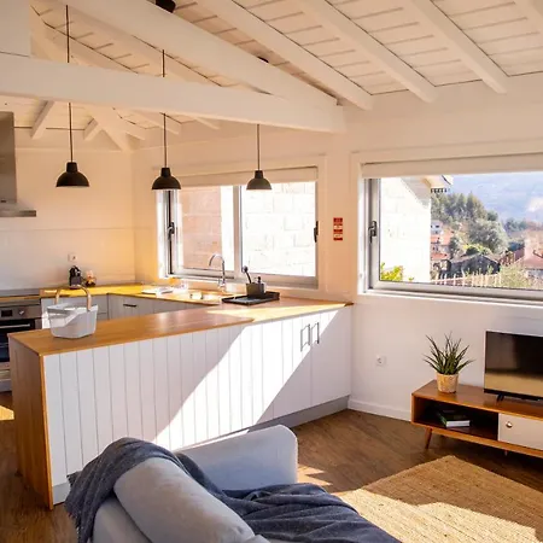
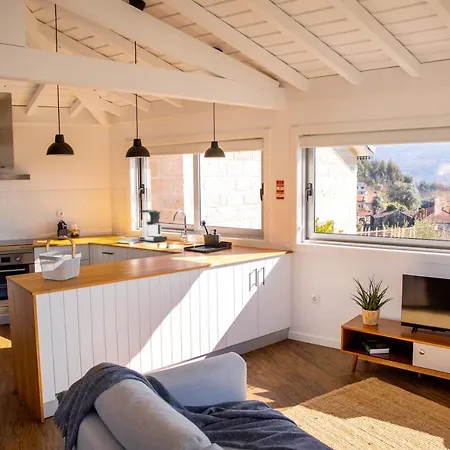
+ coffee maker [137,209,168,243]
